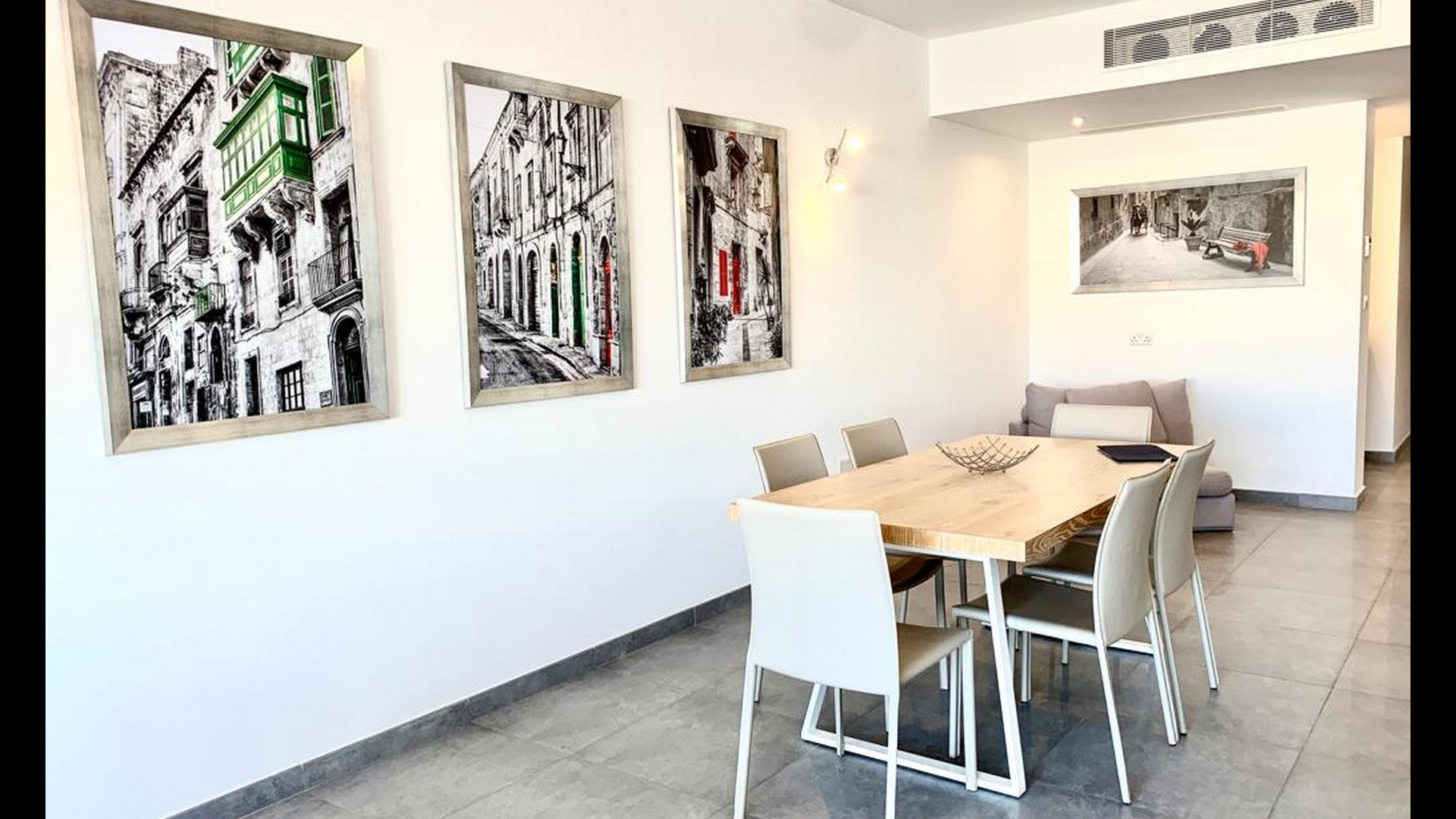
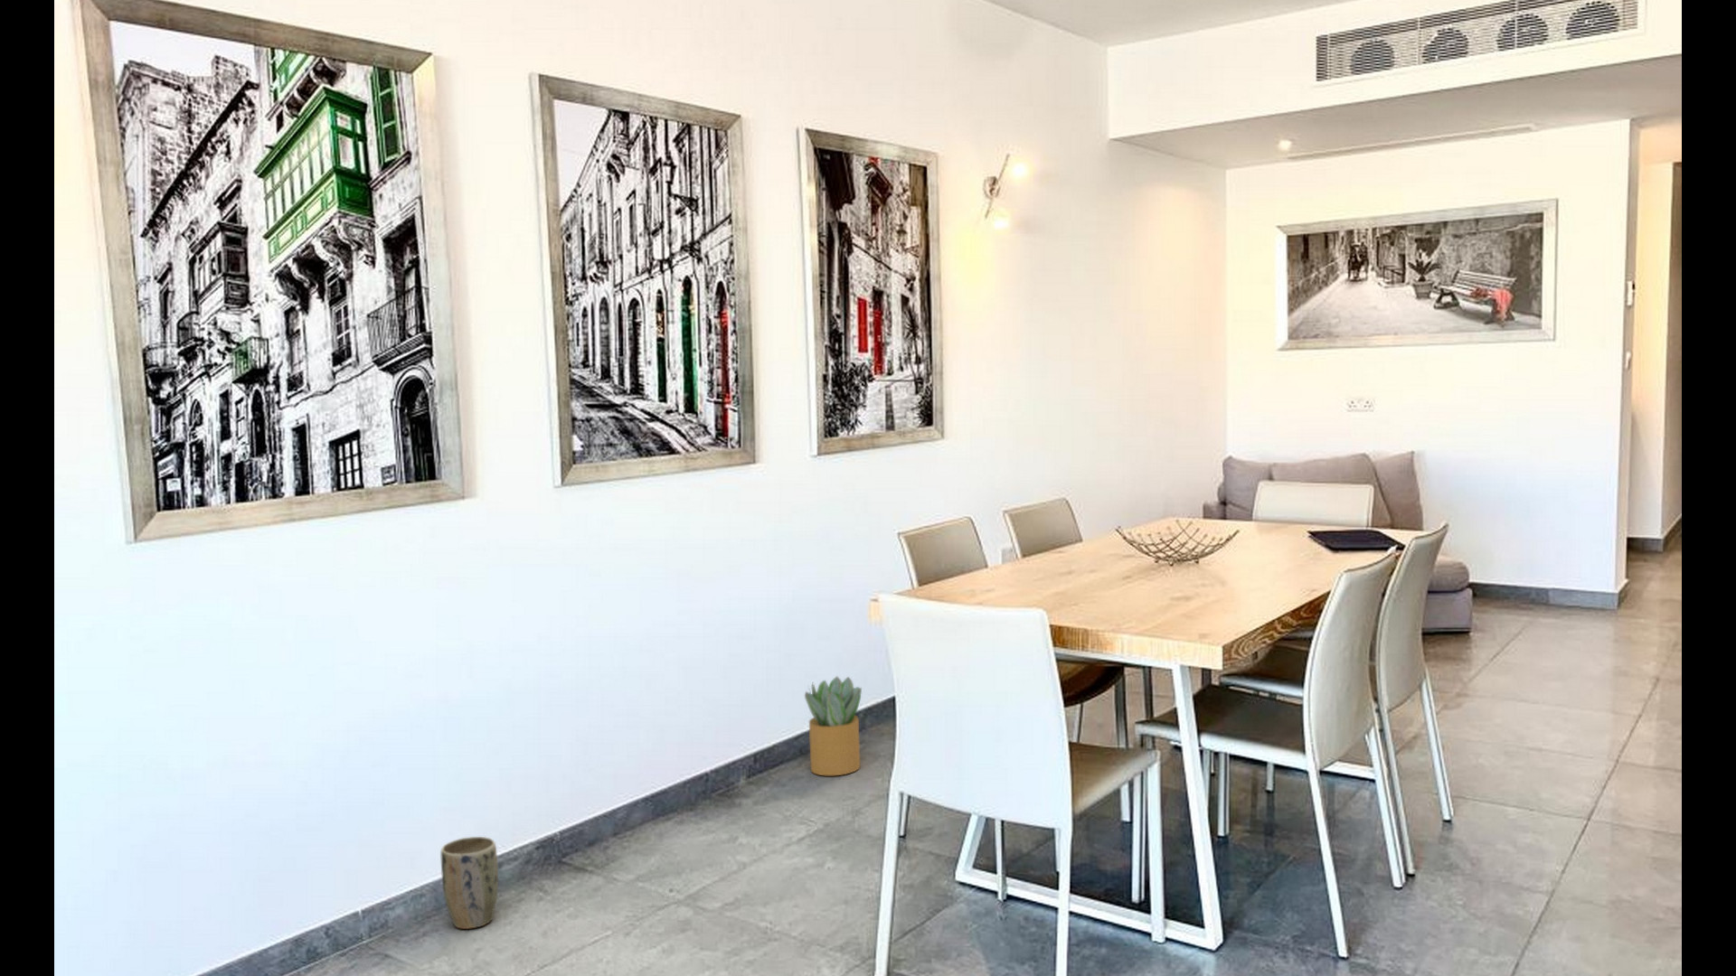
+ plant pot [440,835,500,930]
+ potted plant [804,676,862,776]
